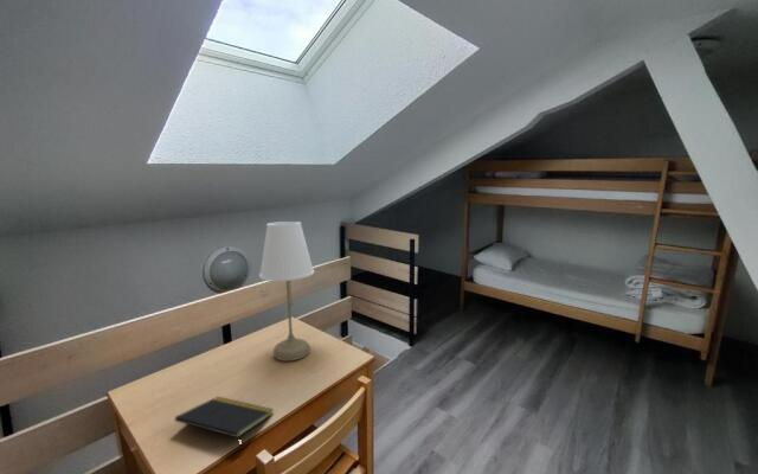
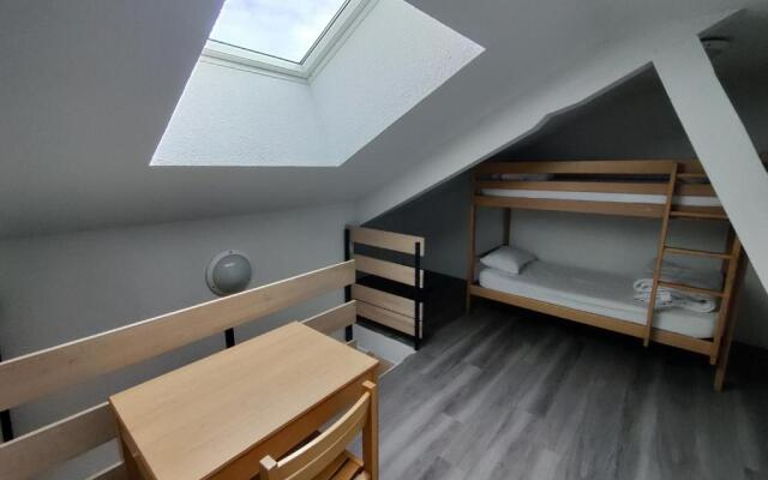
- desk lamp [258,220,315,361]
- notepad [174,396,275,449]
